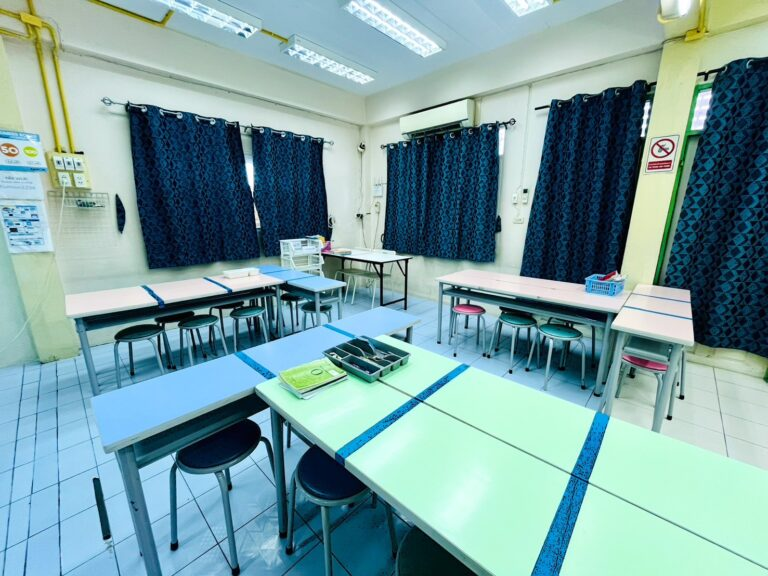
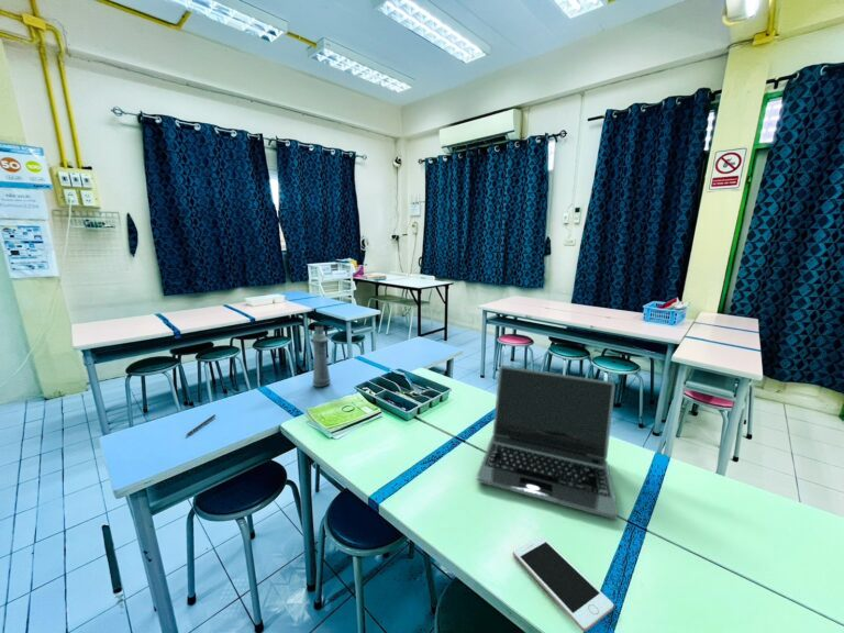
+ bottle [309,325,332,388]
+ cell phone [512,535,614,633]
+ laptop [476,365,619,520]
+ pen [186,413,216,436]
